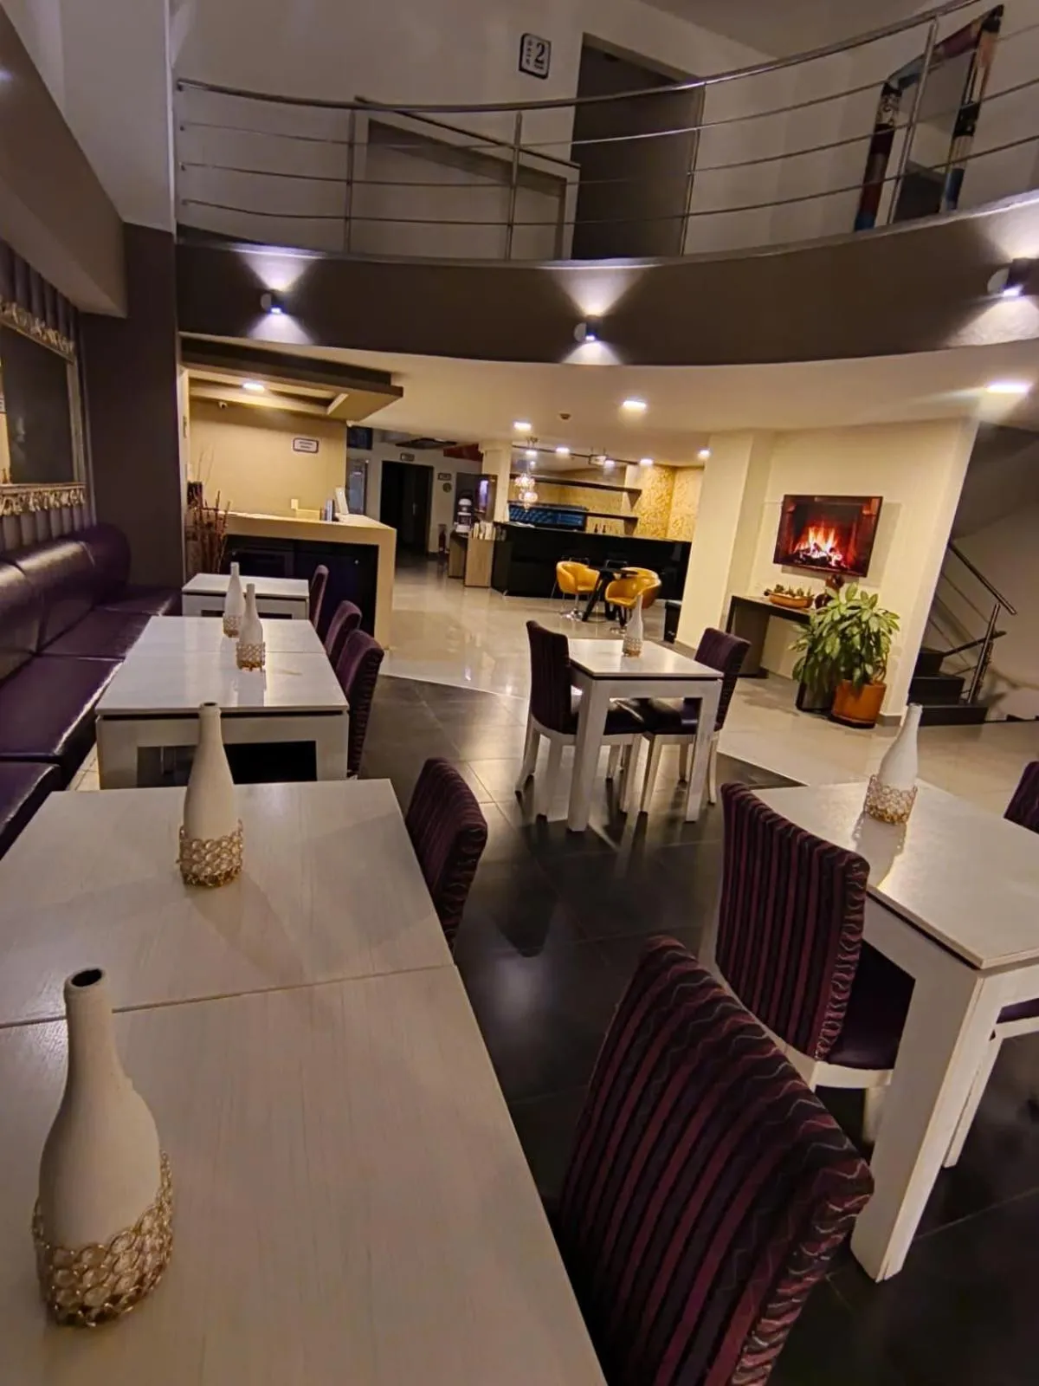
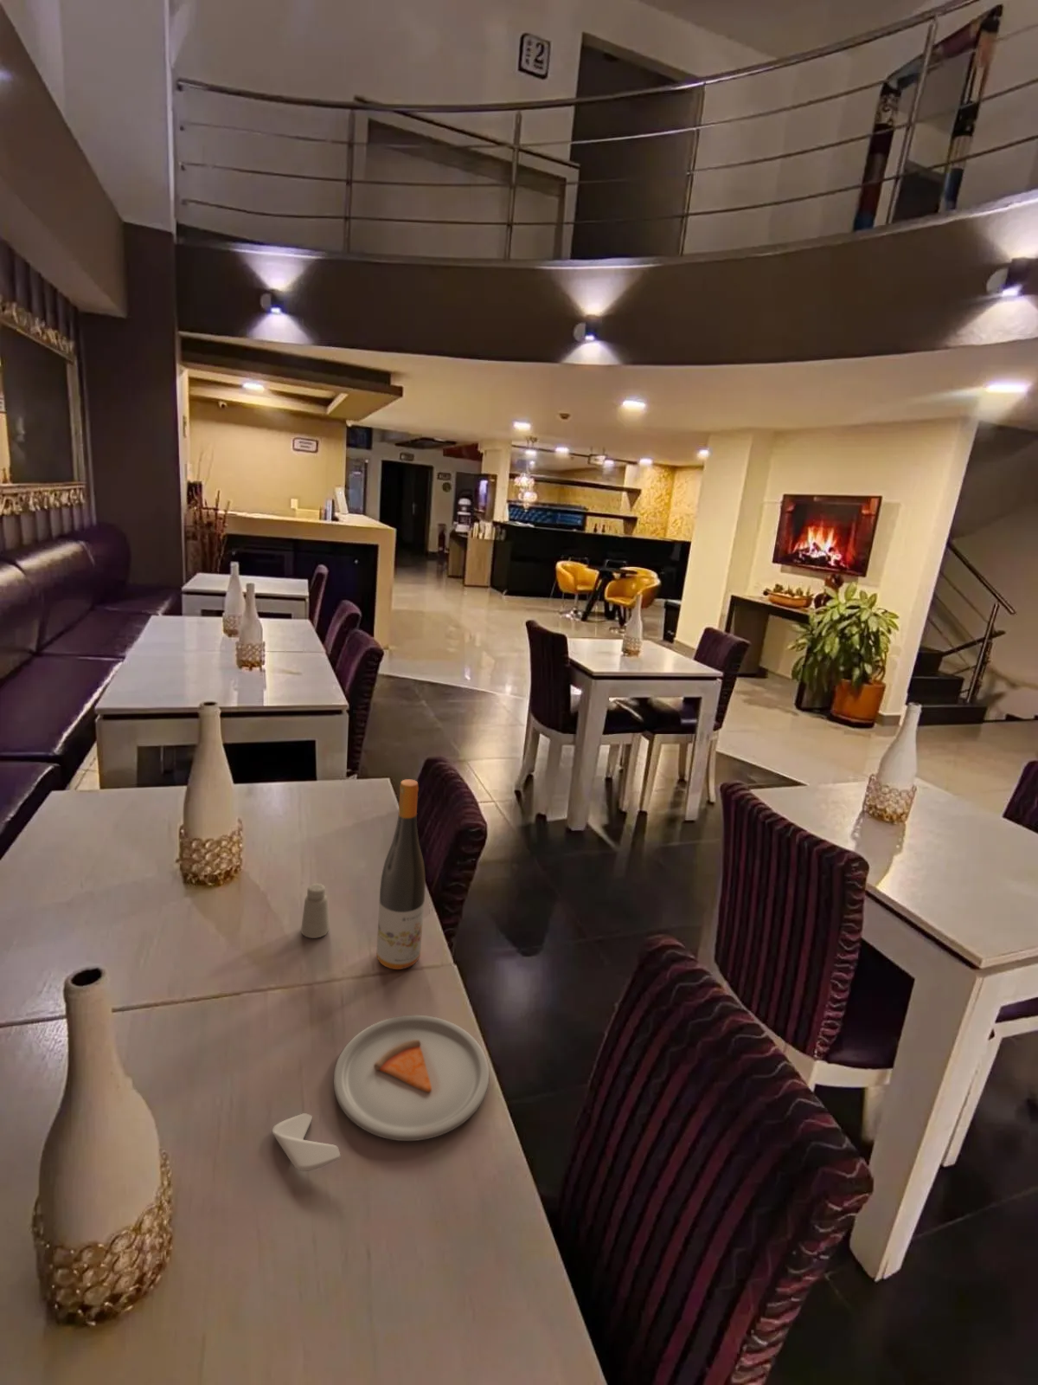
+ wine bottle [375,779,426,971]
+ saltshaker [300,883,330,939]
+ dinner plate [271,1014,490,1172]
